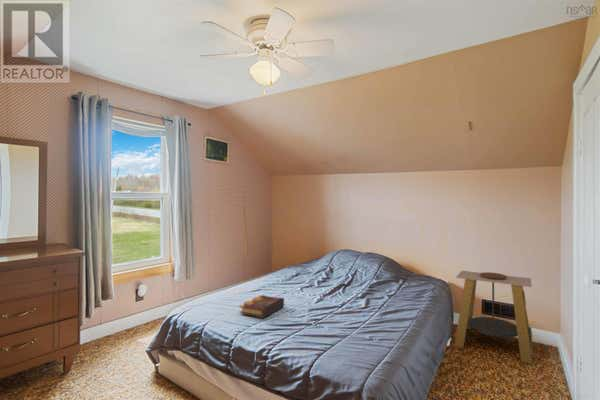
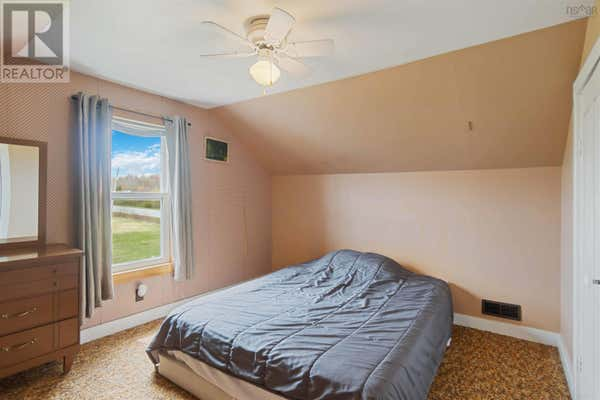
- side table [453,270,534,365]
- book [238,294,285,319]
